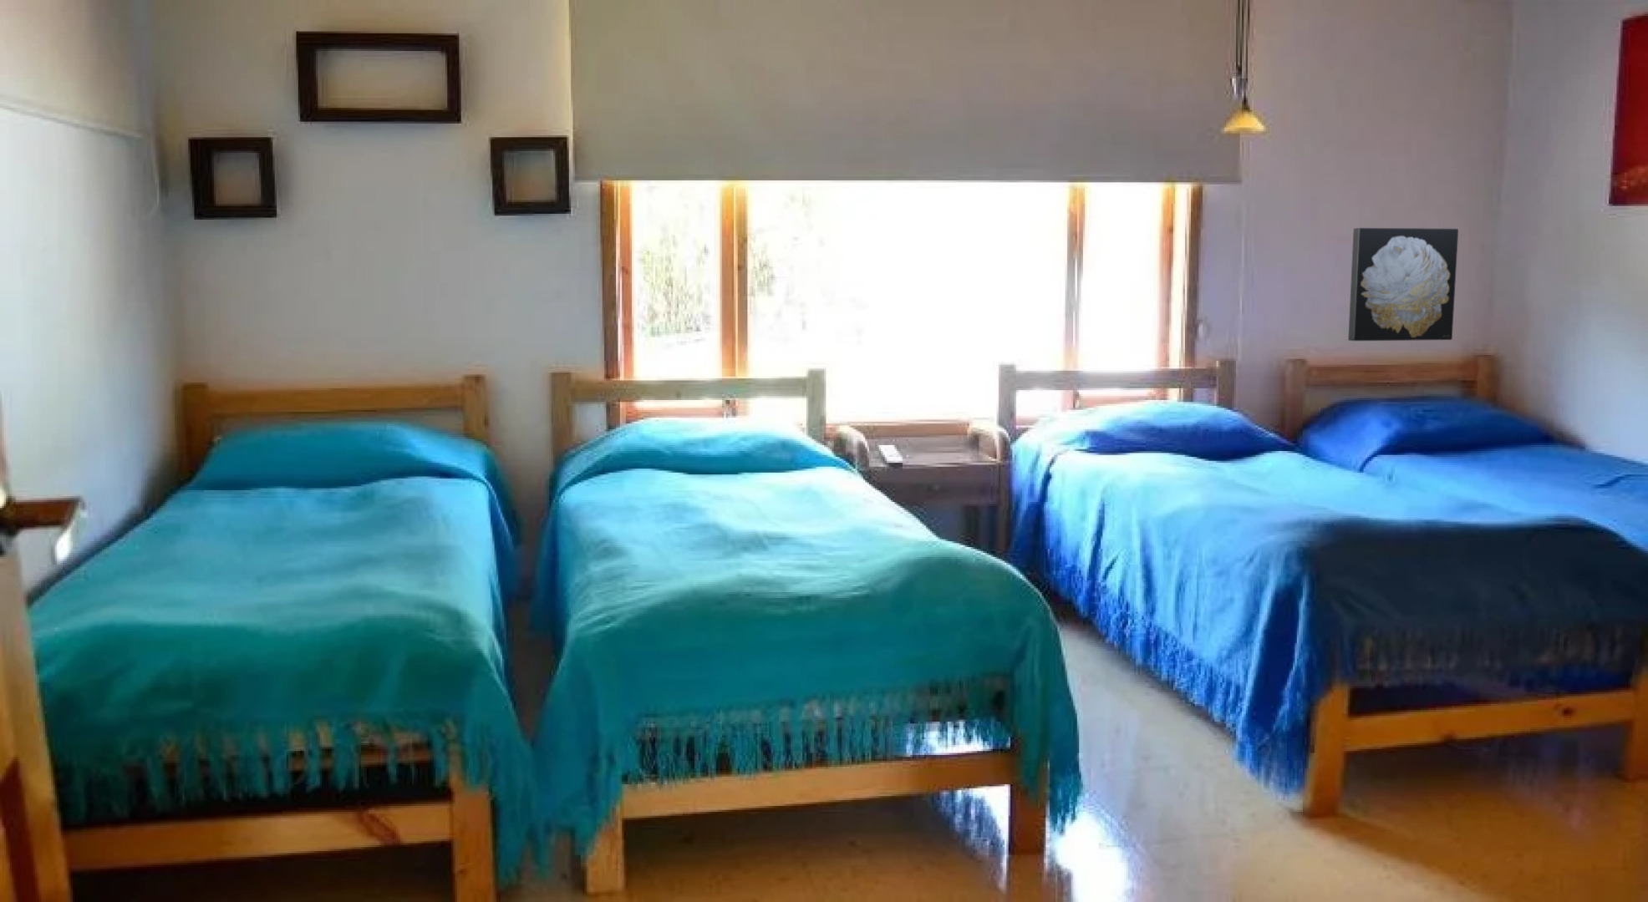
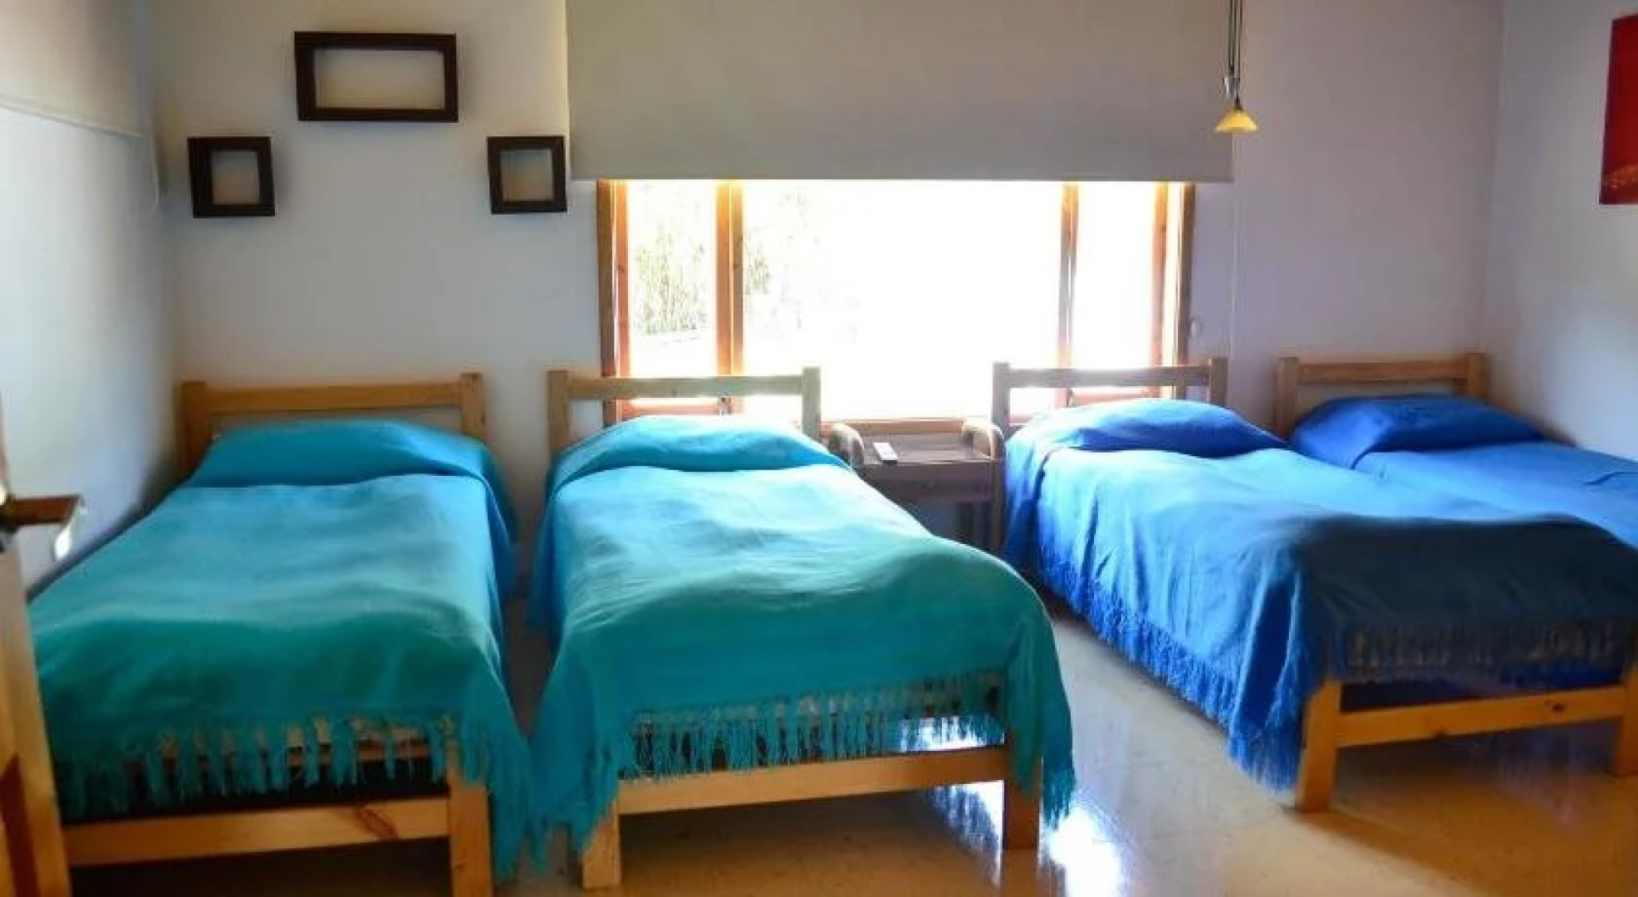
- wall art [1347,228,1459,342]
